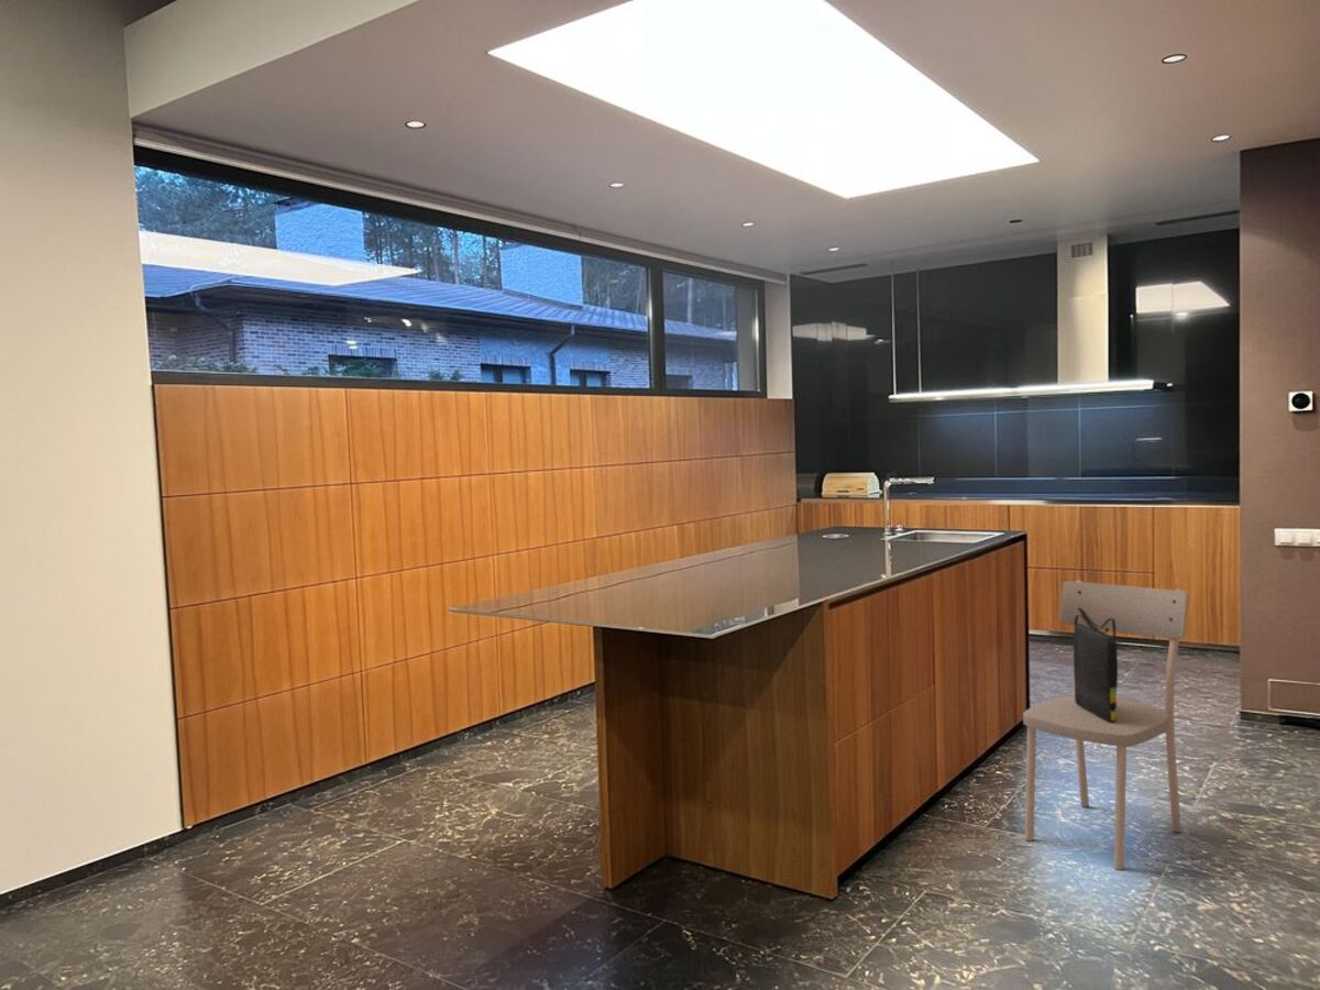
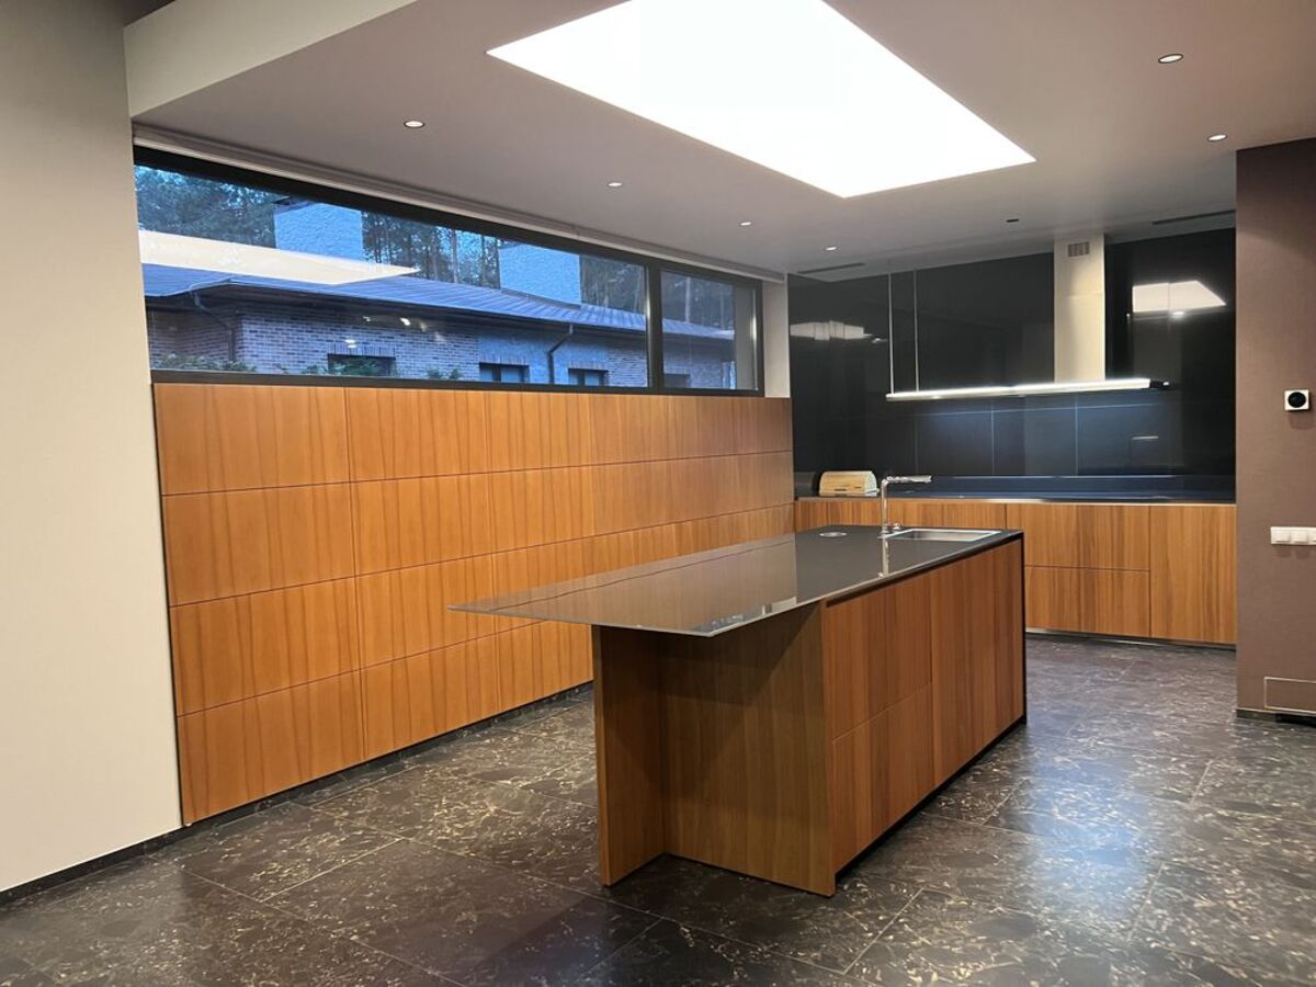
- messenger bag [1072,609,1119,723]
- dining chair [1022,580,1189,871]
